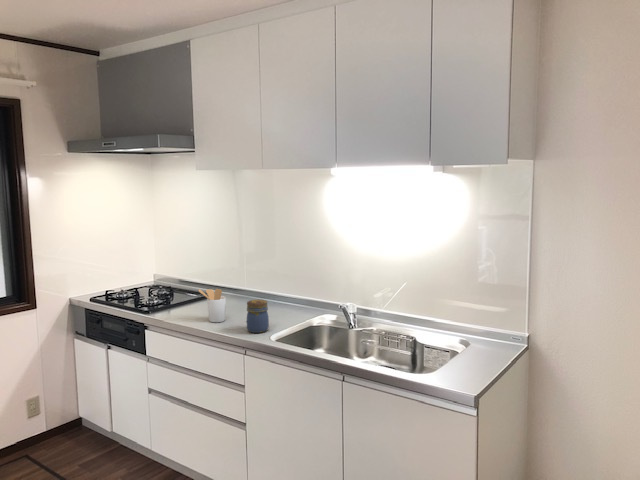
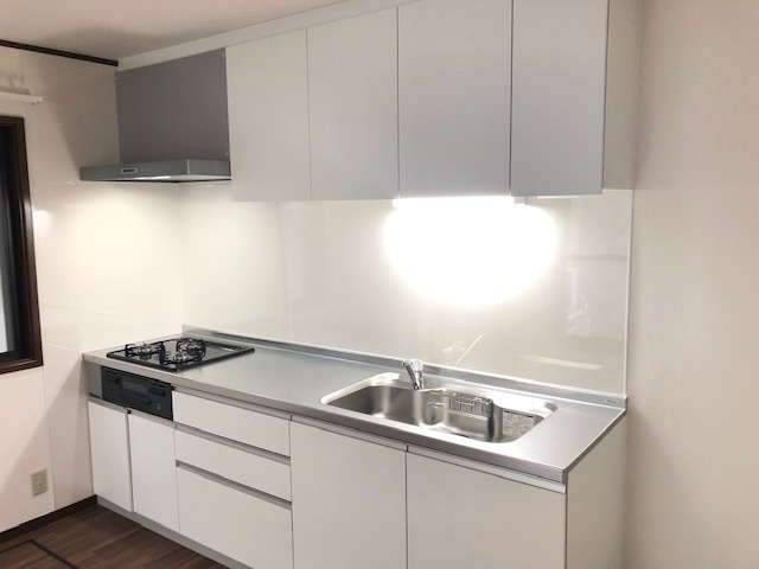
- utensil holder [197,288,227,323]
- jar [246,299,270,334]
